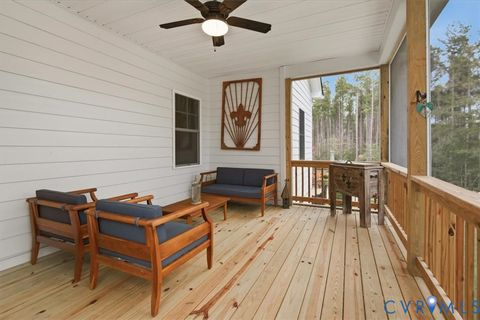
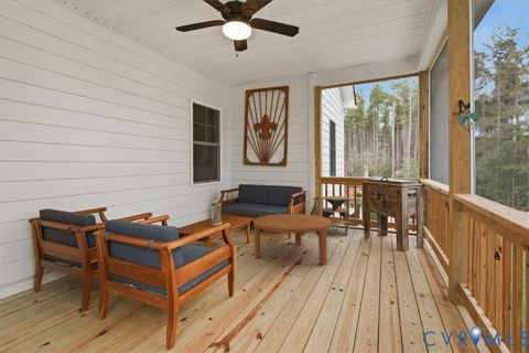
+ side table [321,195,349,237]
+ coffee table [252,213,333,266]
